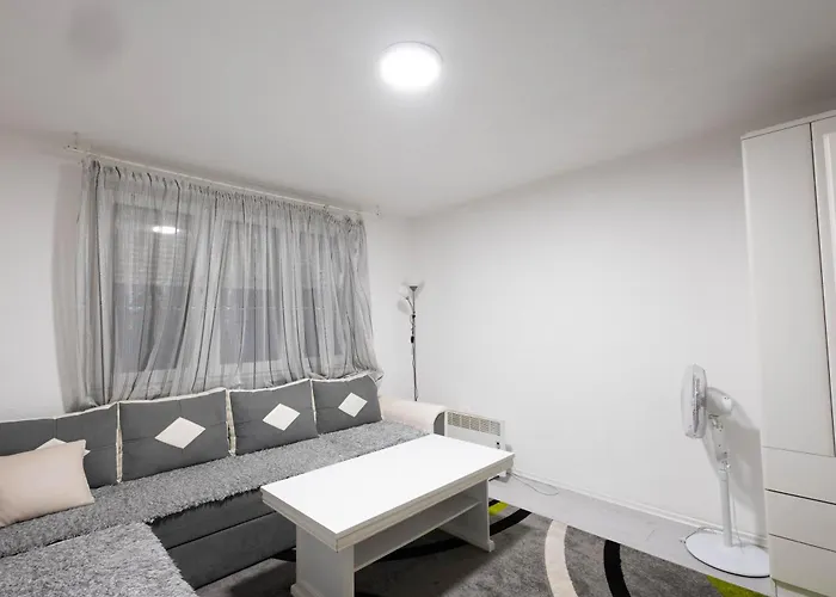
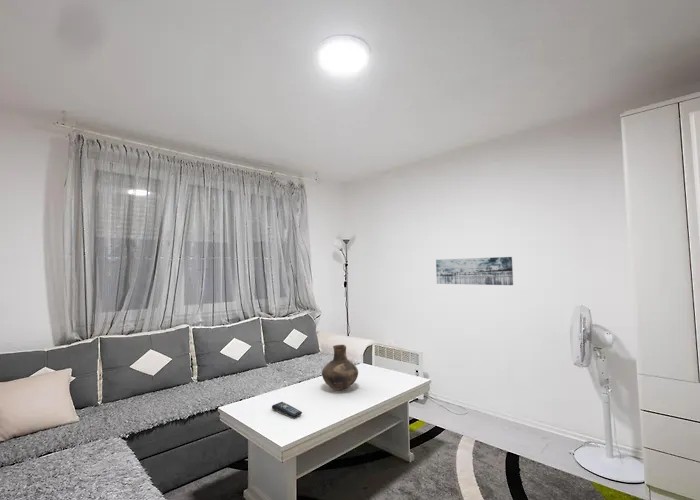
+ wall art [435,256,514,286]
+ vase [321,344,359,391]
+ remote control [271,401,303,419]
